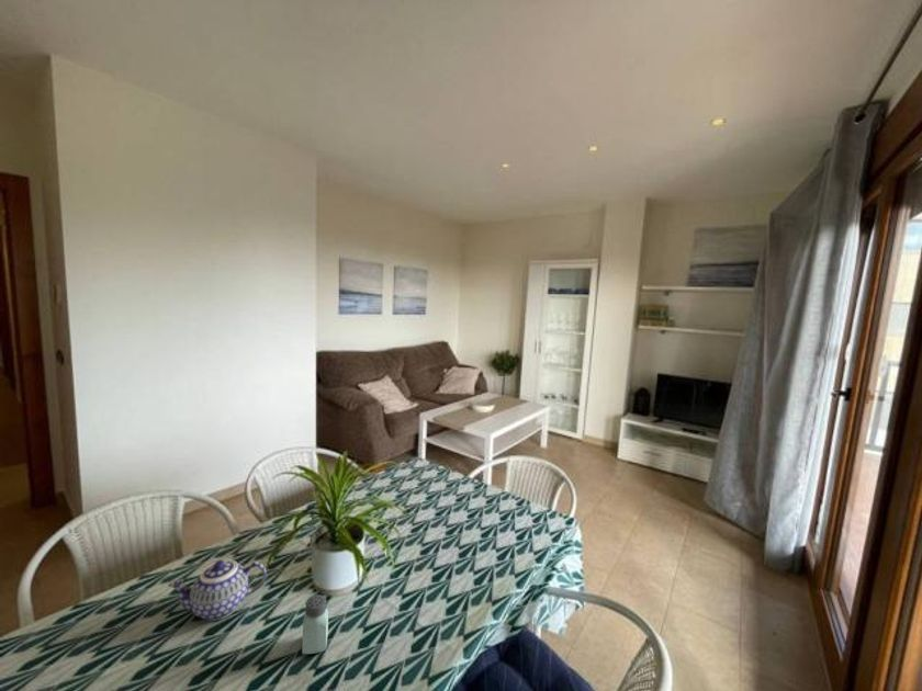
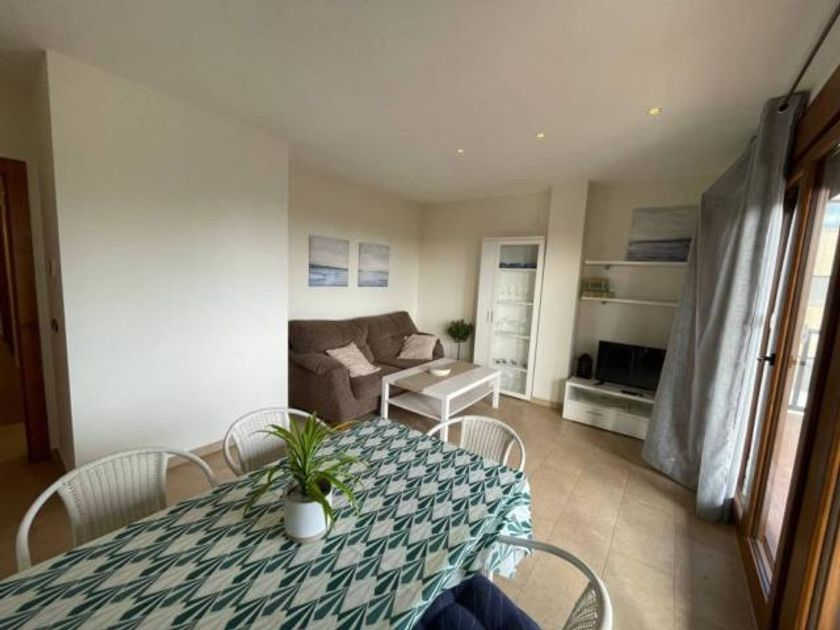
- teapot [167,559,268,622]
- saltshaker [301,593,329,655]
